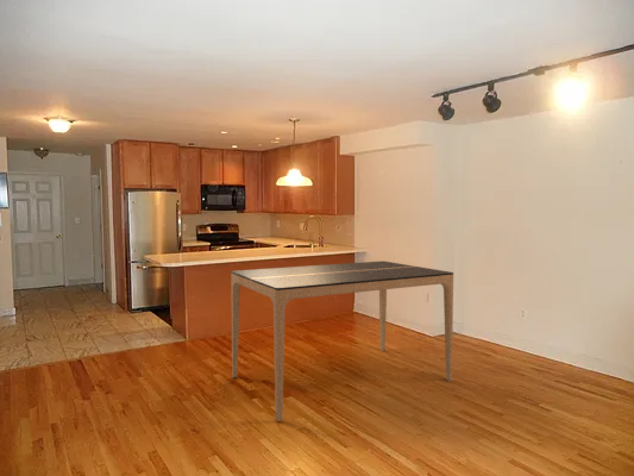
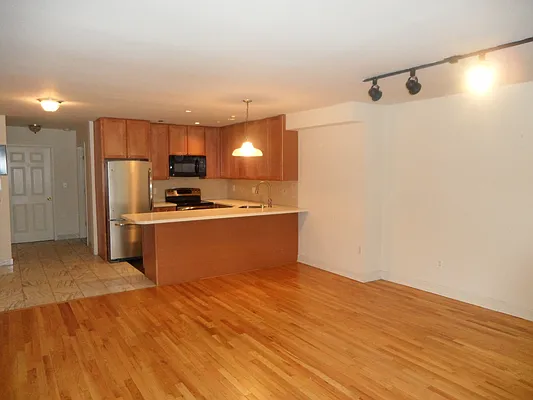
- dining table [230,259,454,422]
